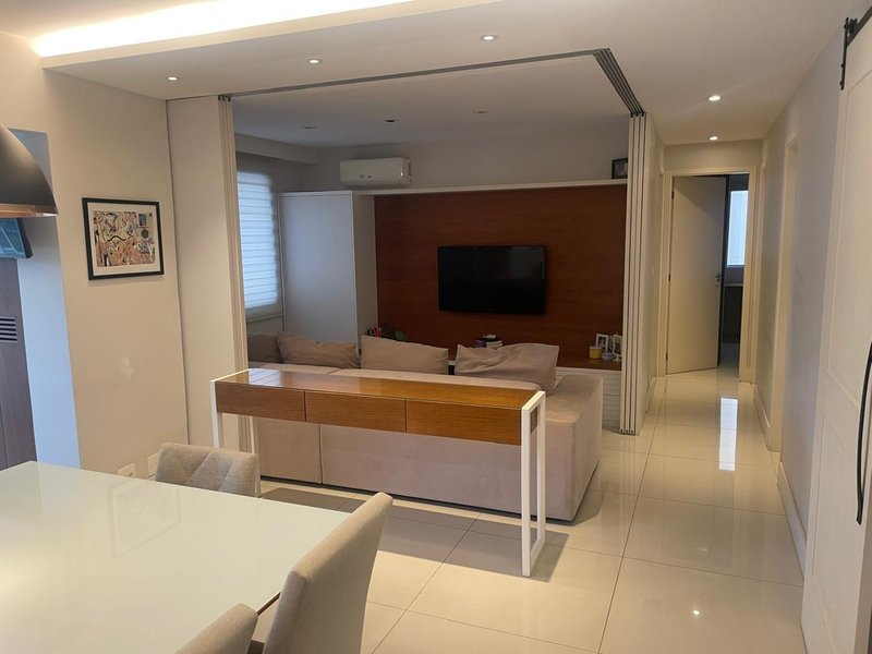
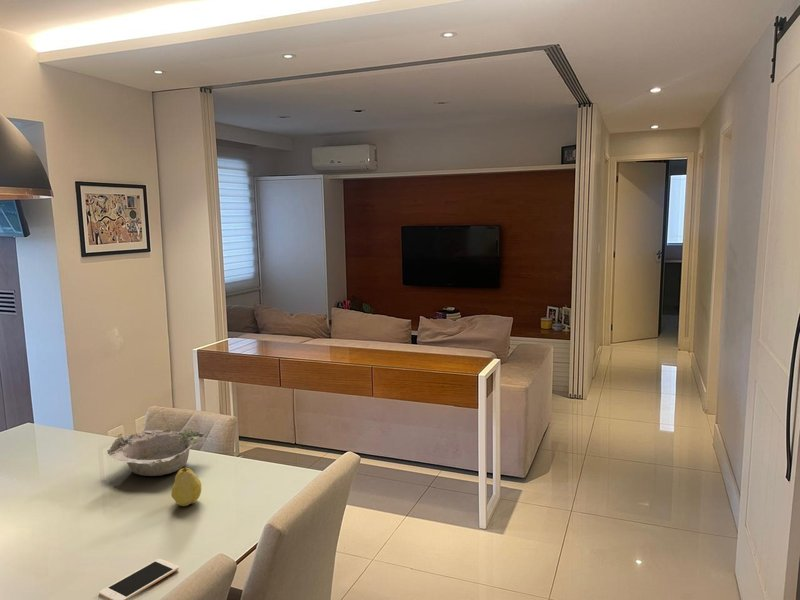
+ cell phone [98,558,180,600]
+ fruit [171,466,202,507]
+ bowl [106,428,206,477]
